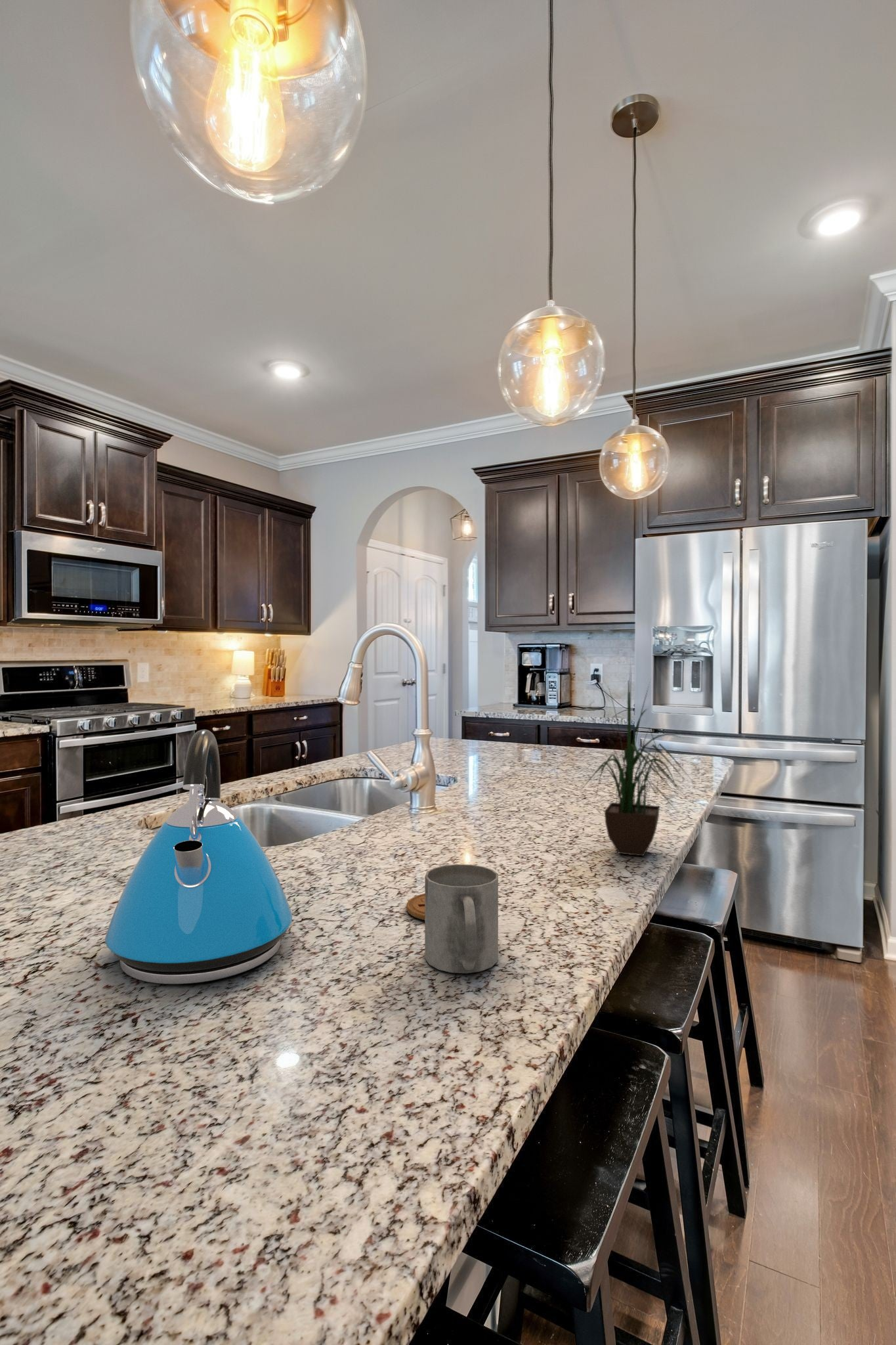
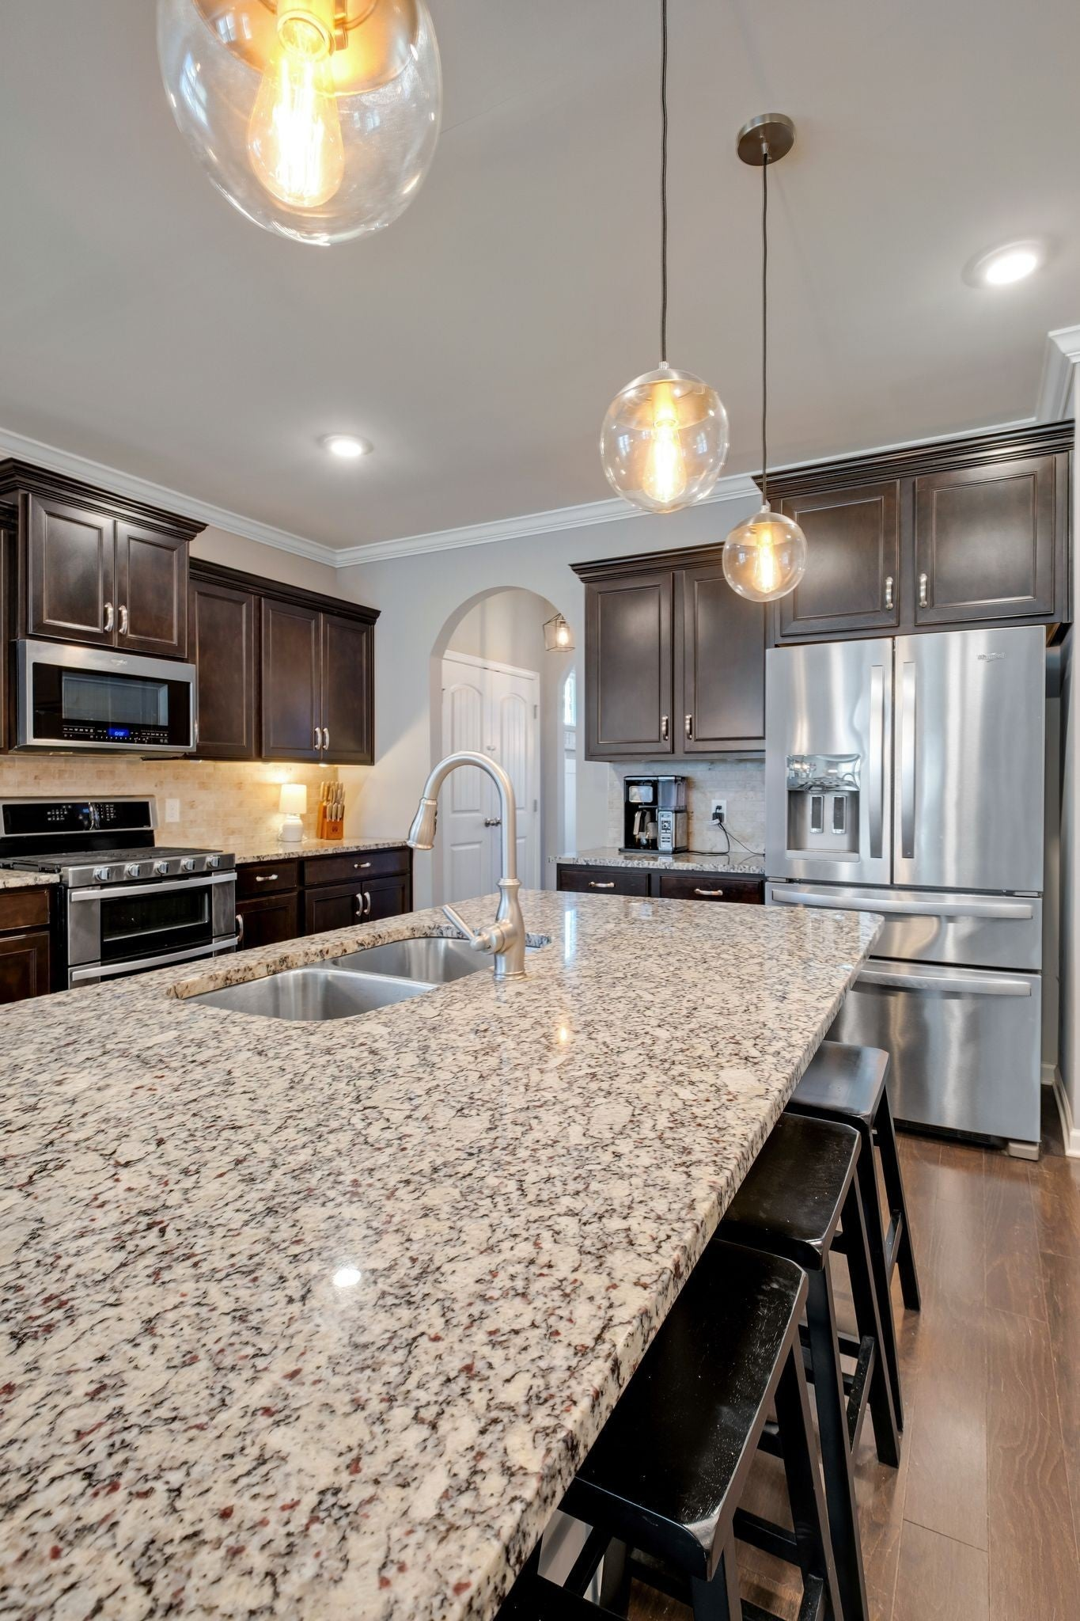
- mug [424,864,499,974]
- potted plant [580,657,693,856]
- coaster [406,893,425,921]
- kettle [104,729,293,985]
